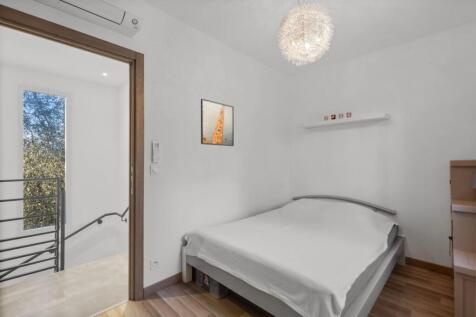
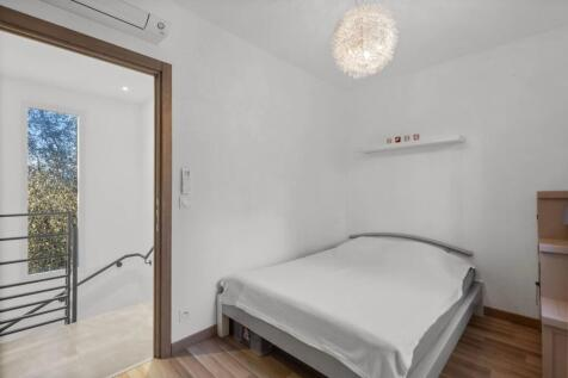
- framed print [200,98,235,147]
